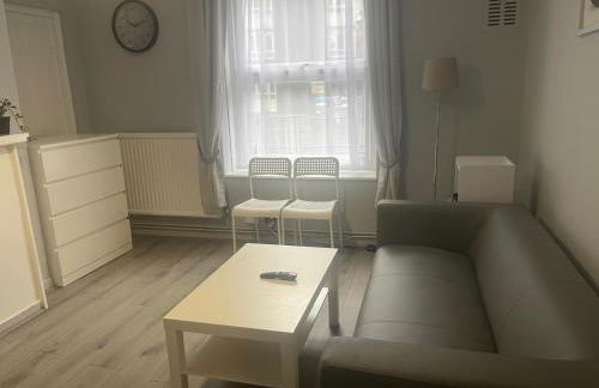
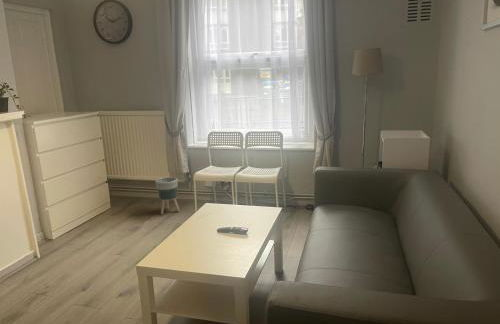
+ planter [155,176,181,215]
